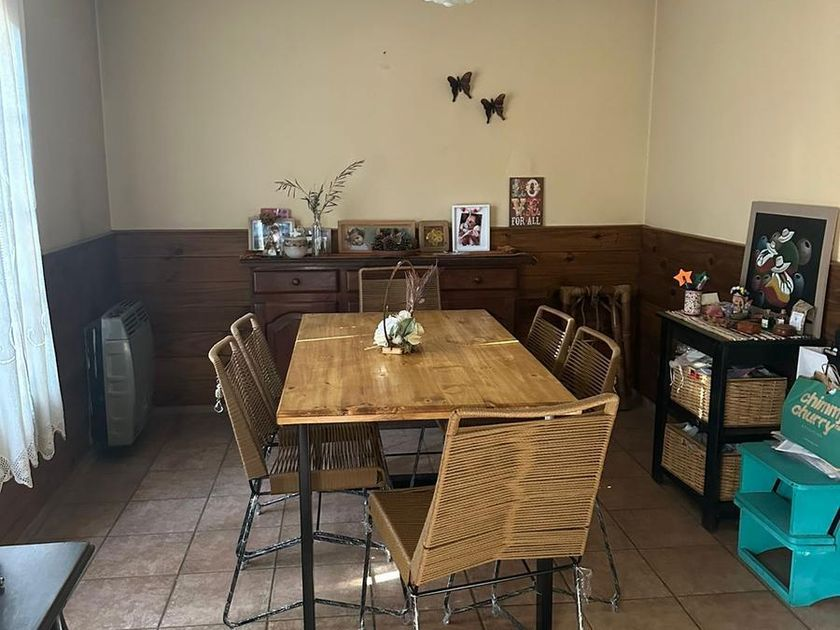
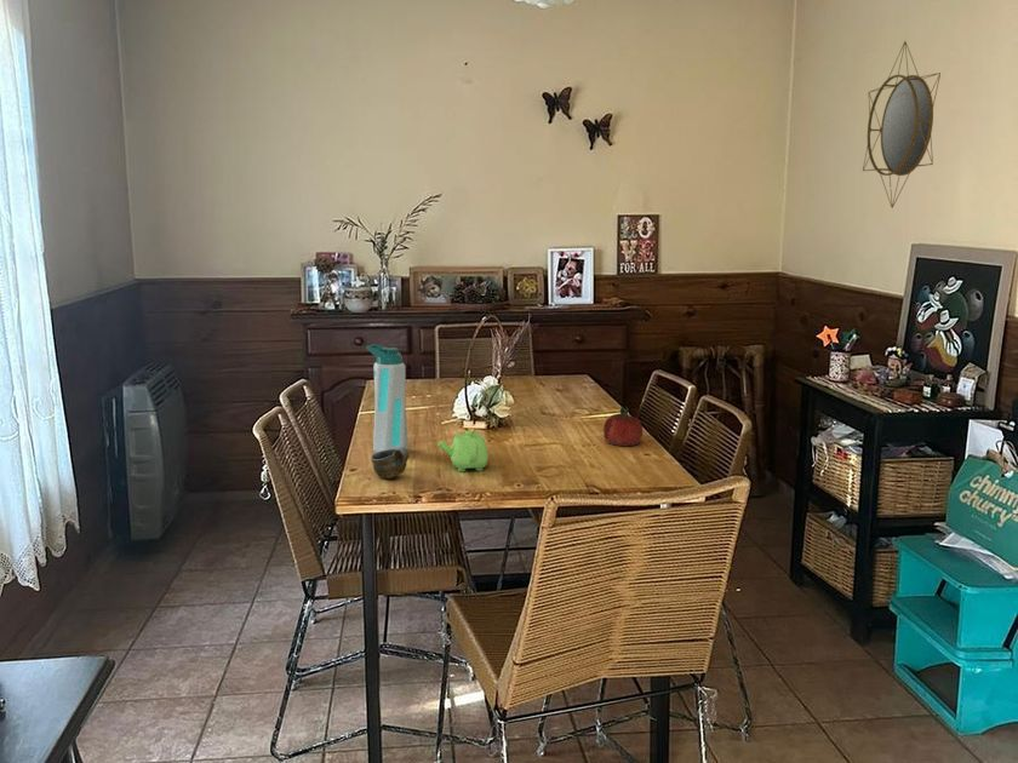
+ cup [370,447,410,480]
+ fruit [602,406,644,447]
+ teapot [436,430,490,474]
+ home mirror [862,41,942,210]
+ water bottle [366,343,410,453]
